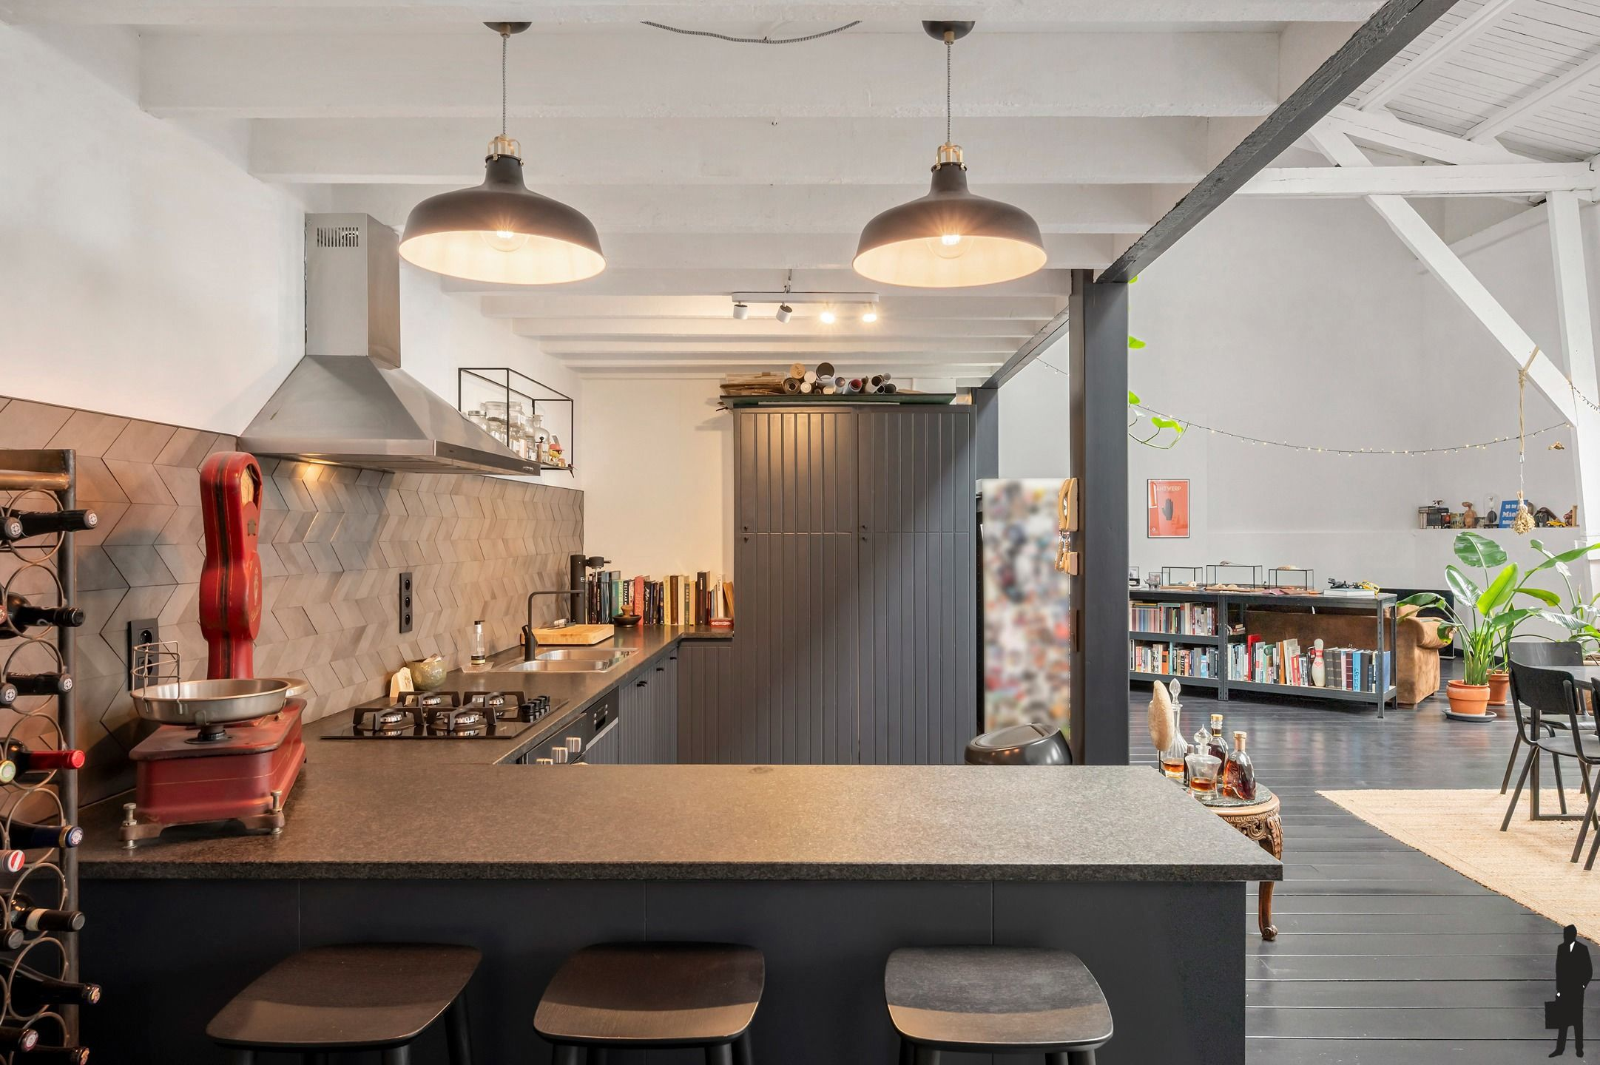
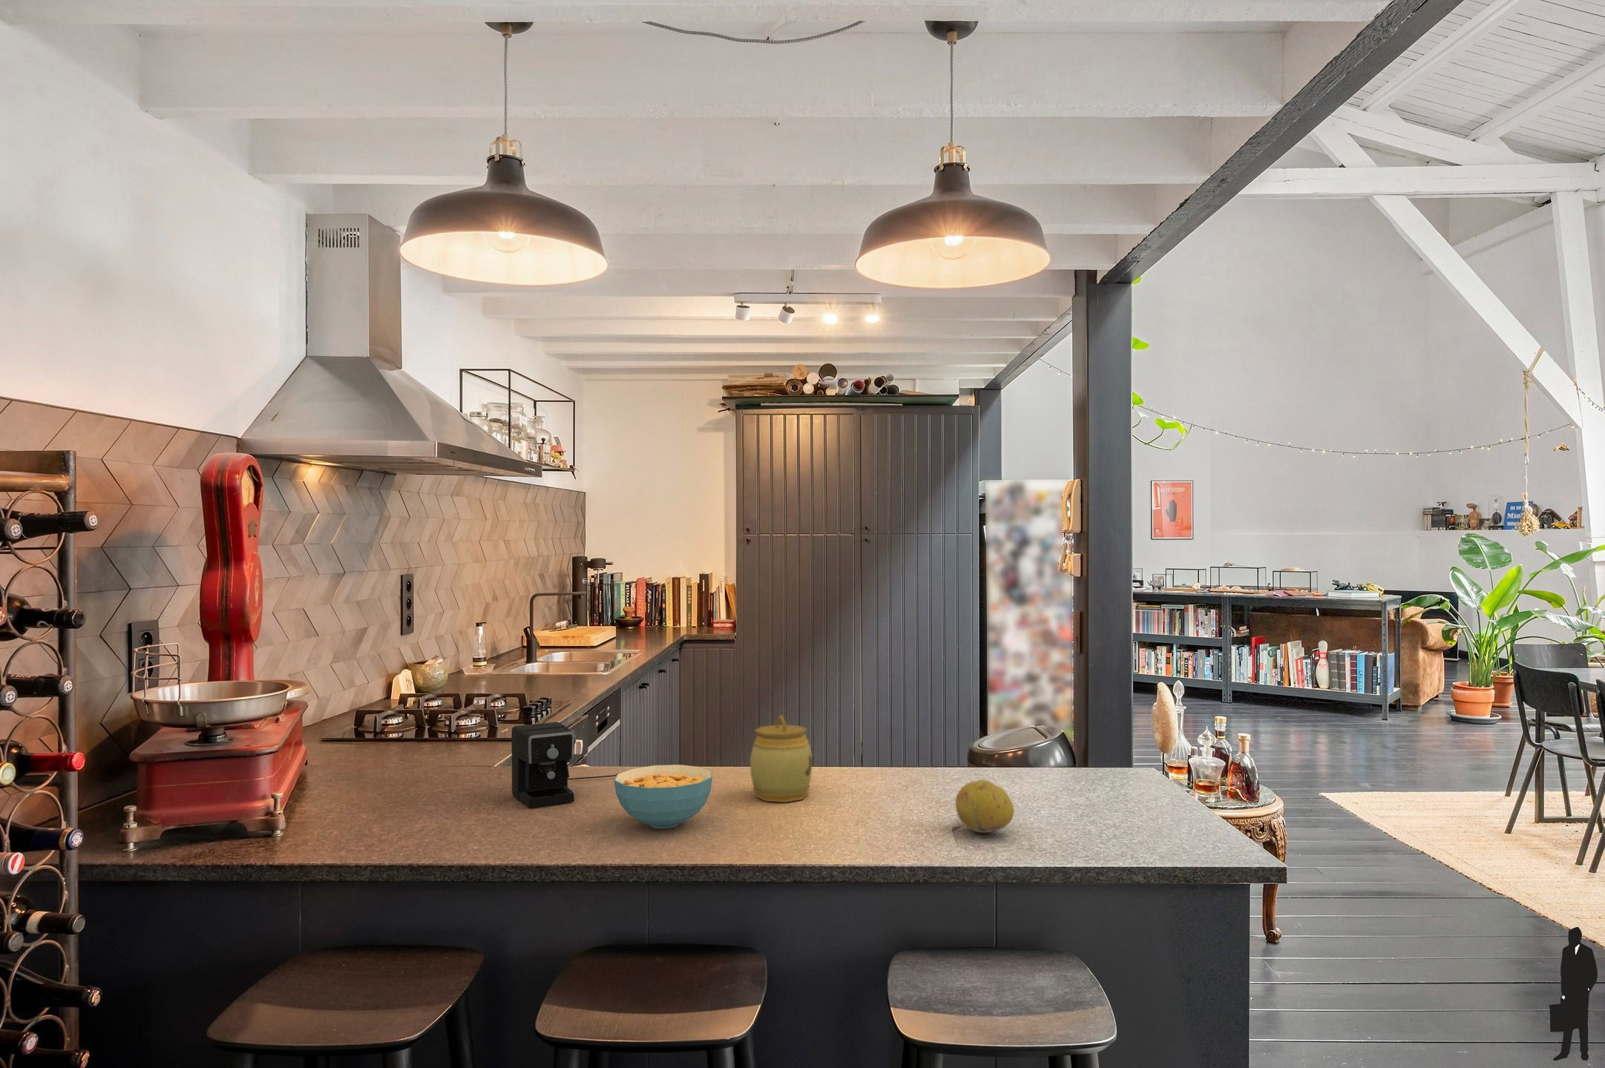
+ cereal bowl [614,764,713,830]
+ fruit [955,778,1015,833]
+ coffee maker [510,721,619,808]
+ jar [750,714,813,803]
